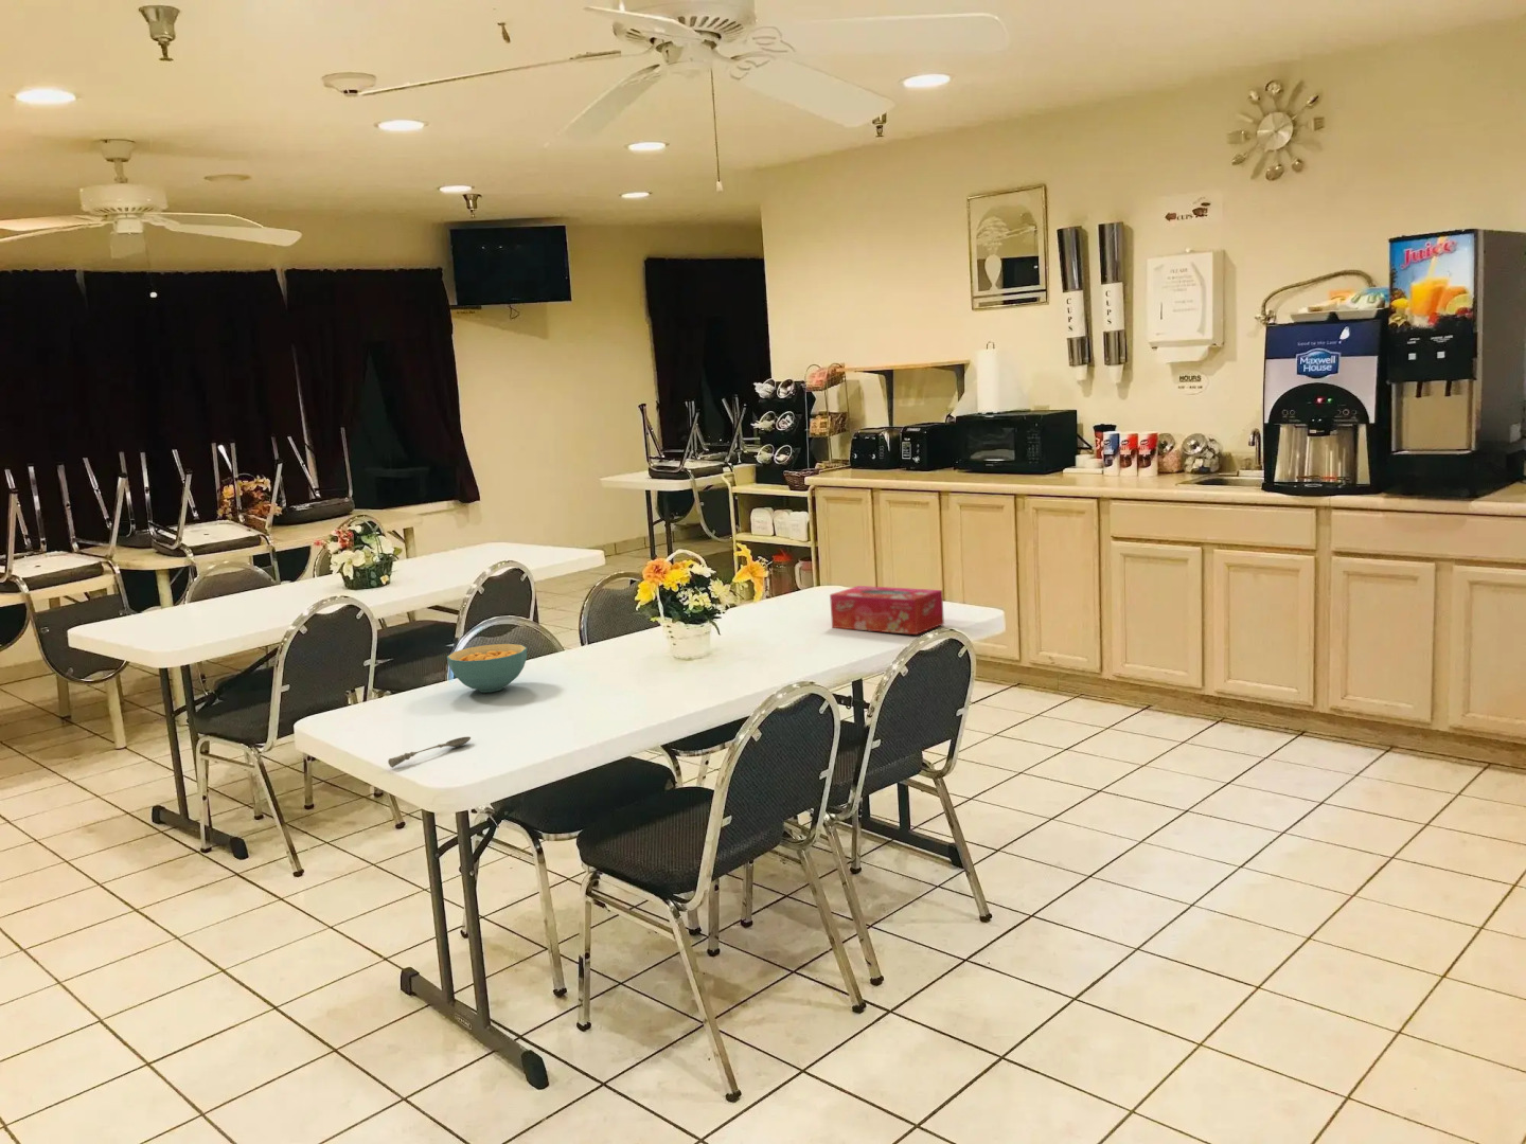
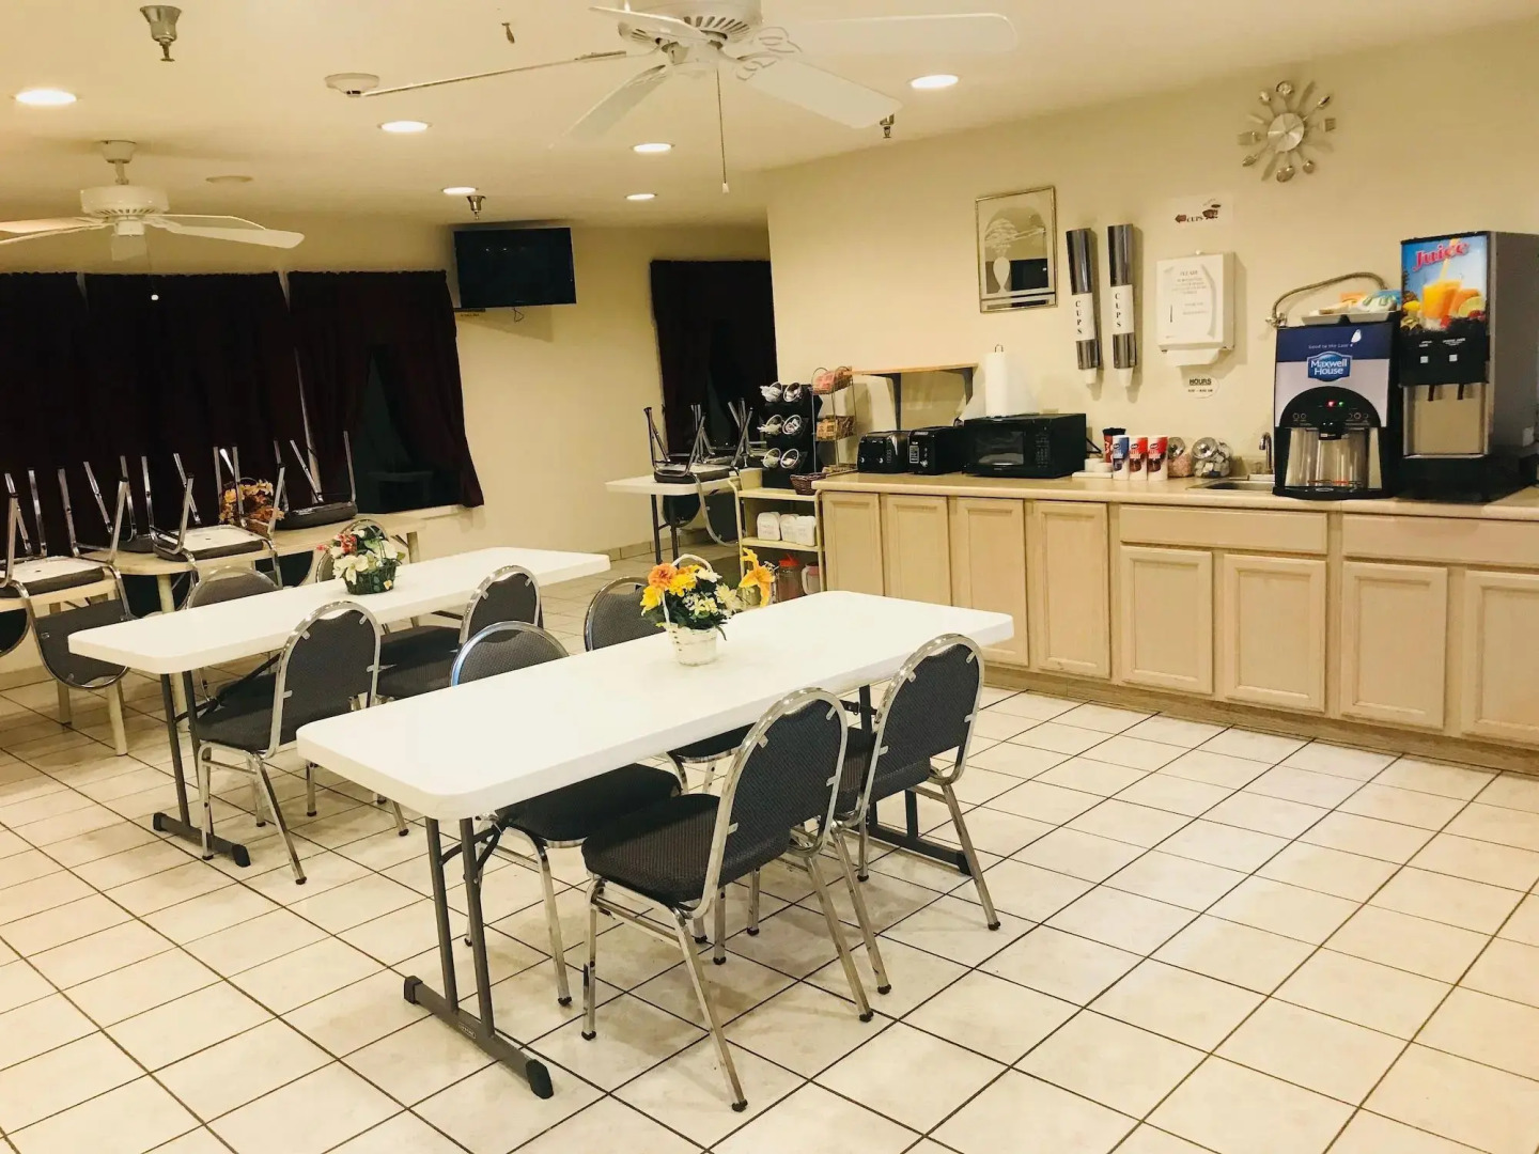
- tissue box [829,585,946,636]
- soupspoon [387,737,471,768]
- cereal bowl [446,643,527,693]
